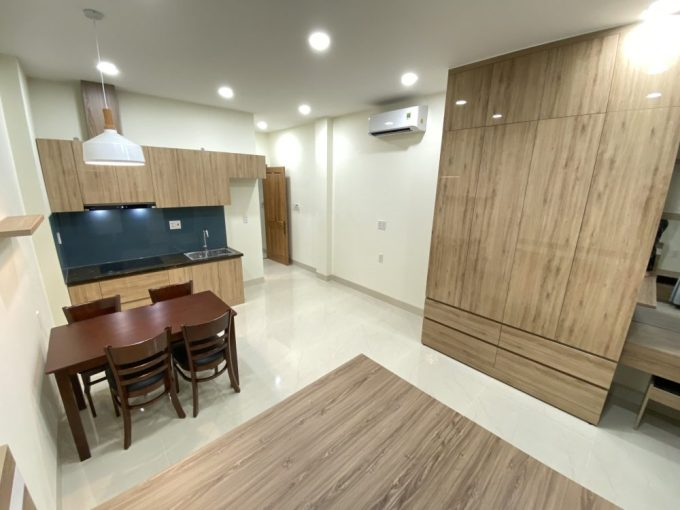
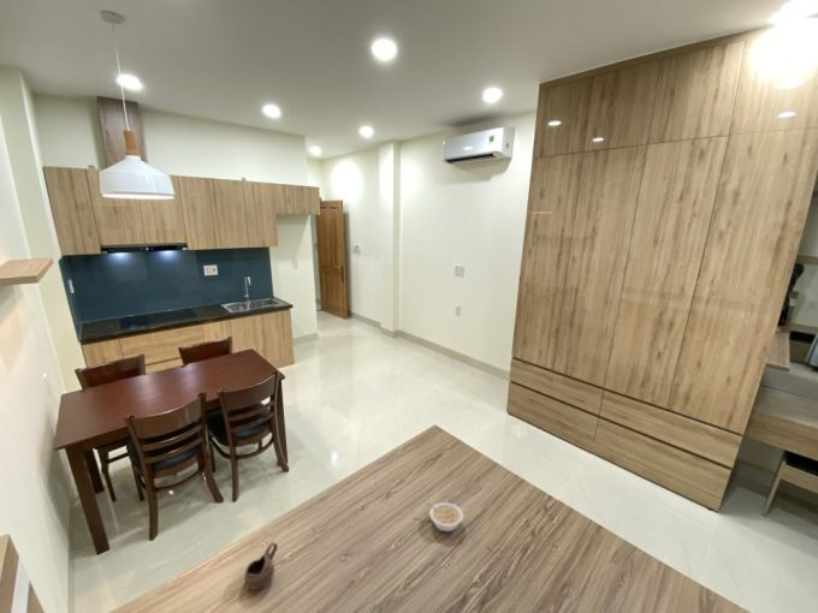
+ legume [425,501,464,532]
+ cup [243,541,279,591]
